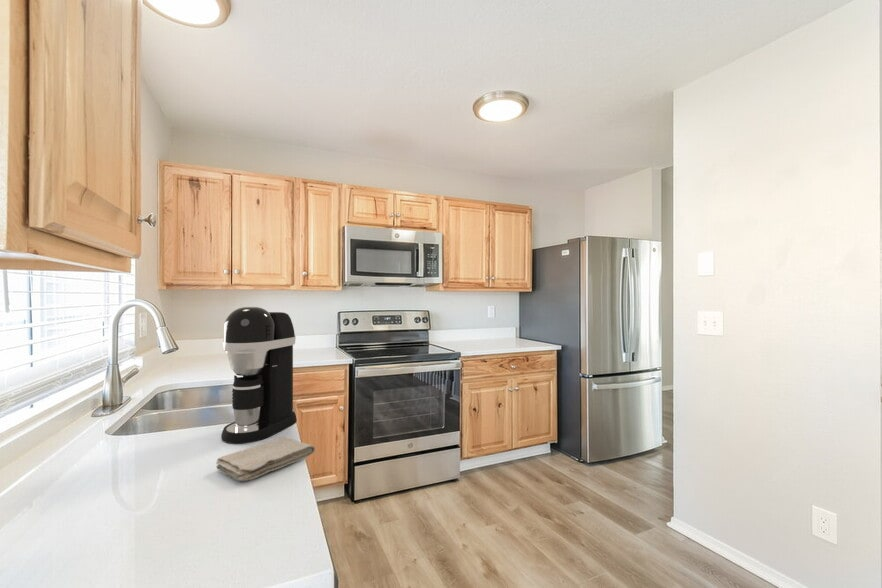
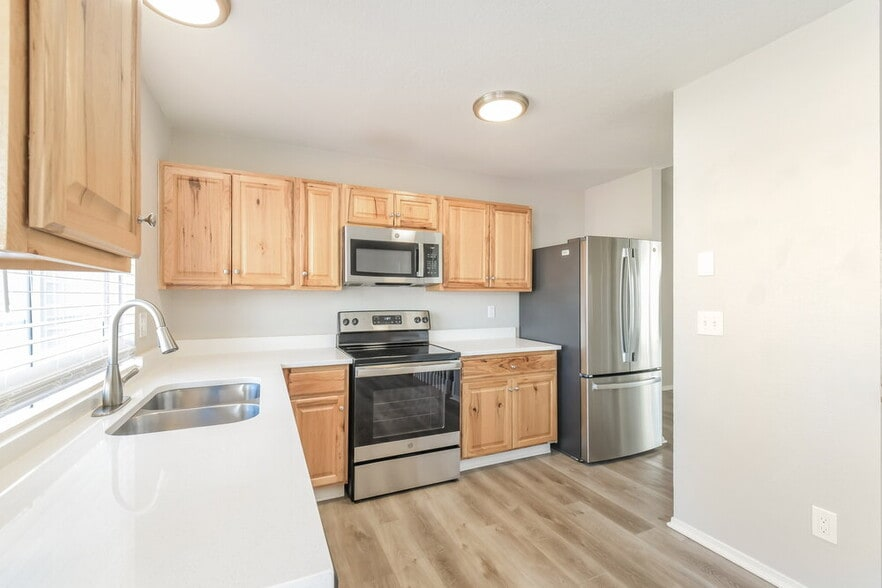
- coffee maker [220,306,298,444]
- washcloth [215,436,316,482]
